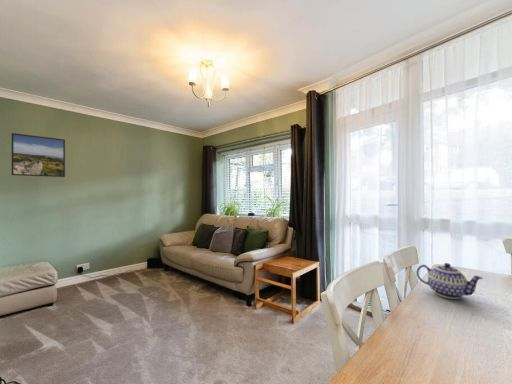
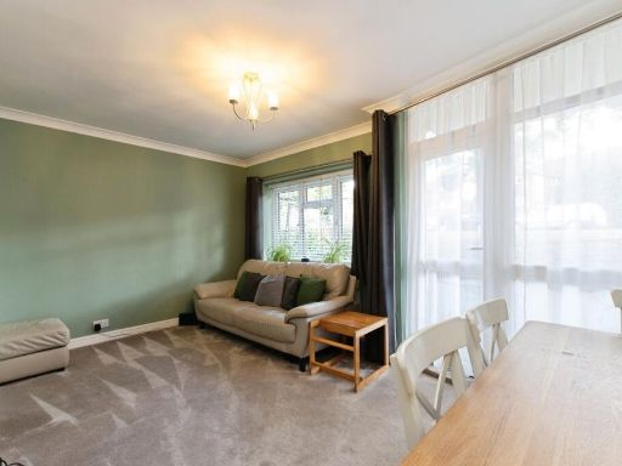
- teapot [415,262,484,300]
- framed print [11,132,66,178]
